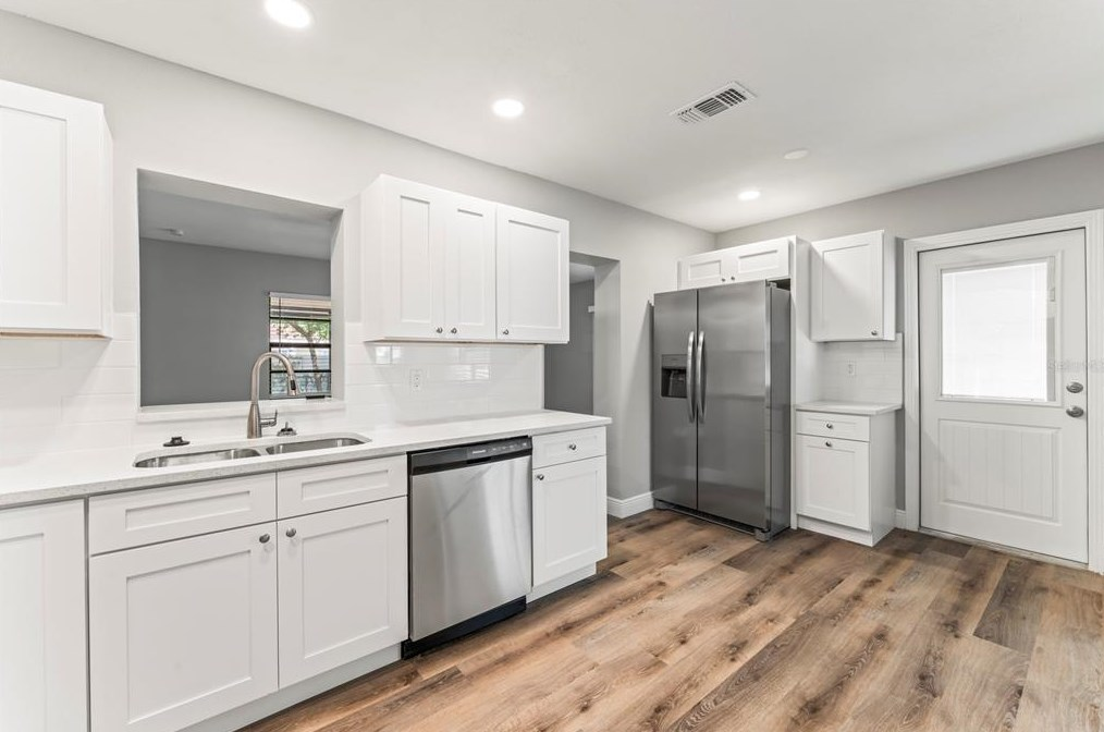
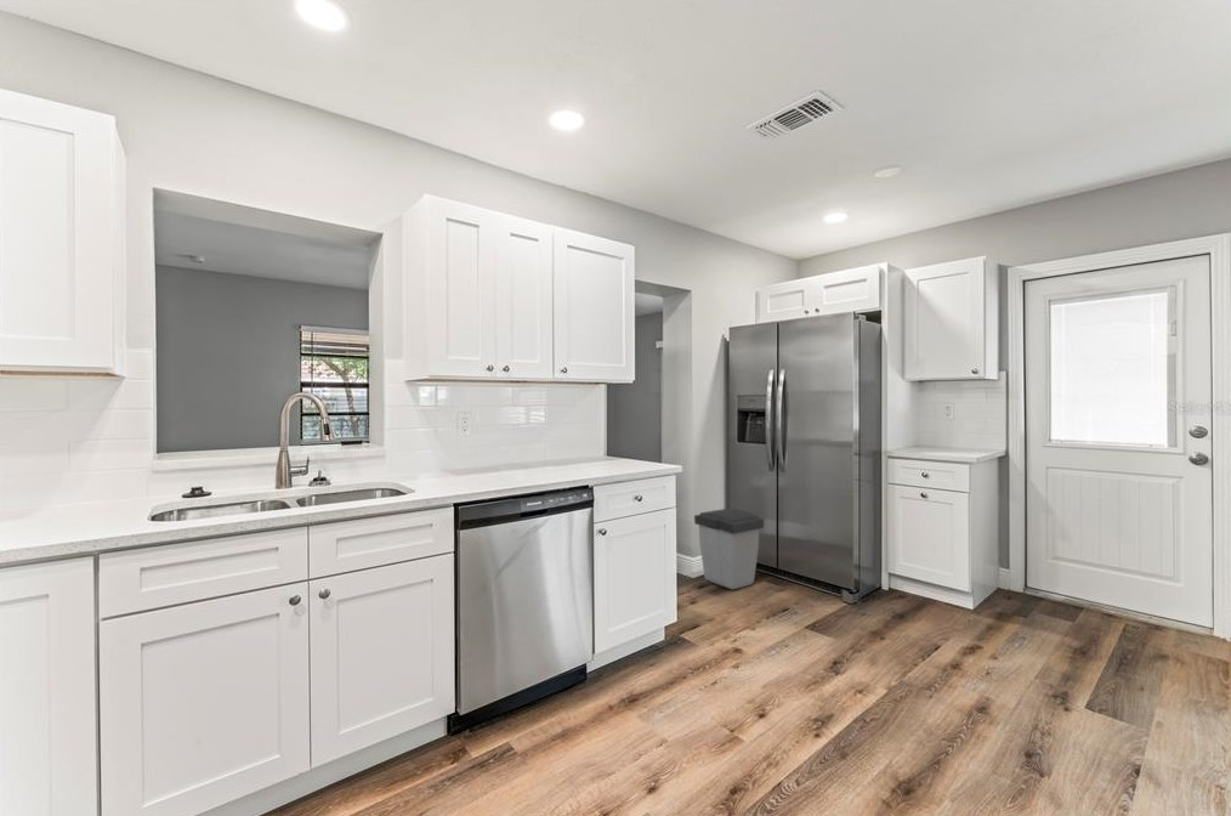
+ trash can [693,508,765,591]
